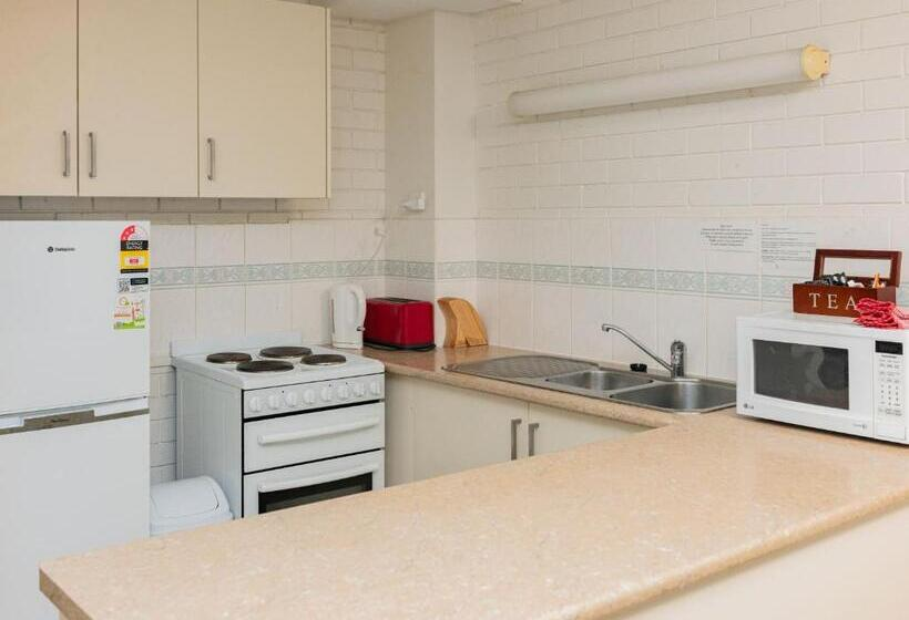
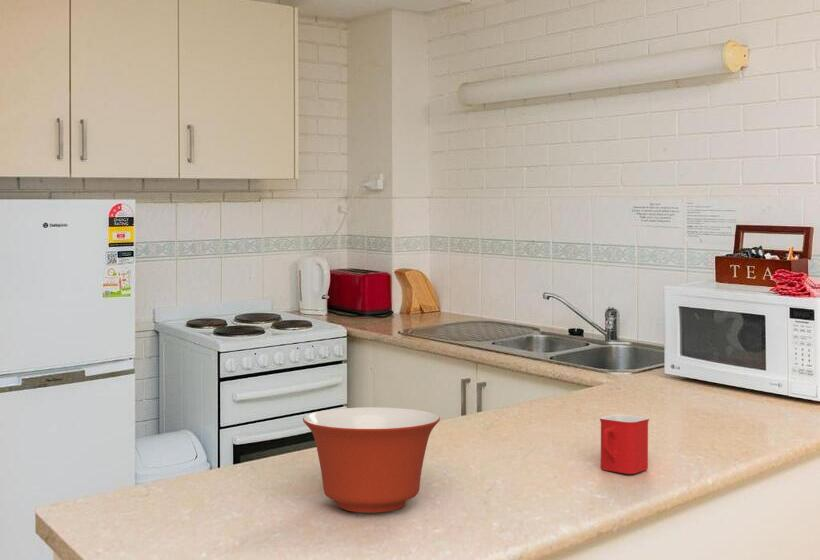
+ mug [599,413,650,475]
+ mixing bowl [302,406,441,514]
